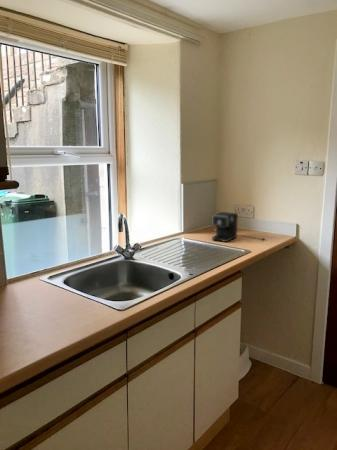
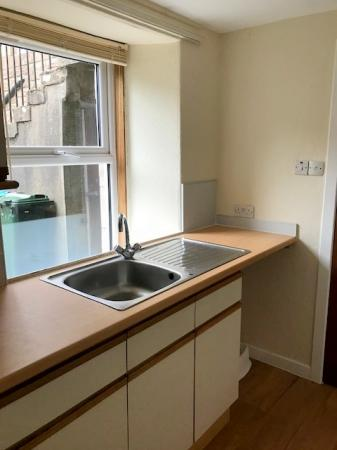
- coffee maker [211,211,266,243]
